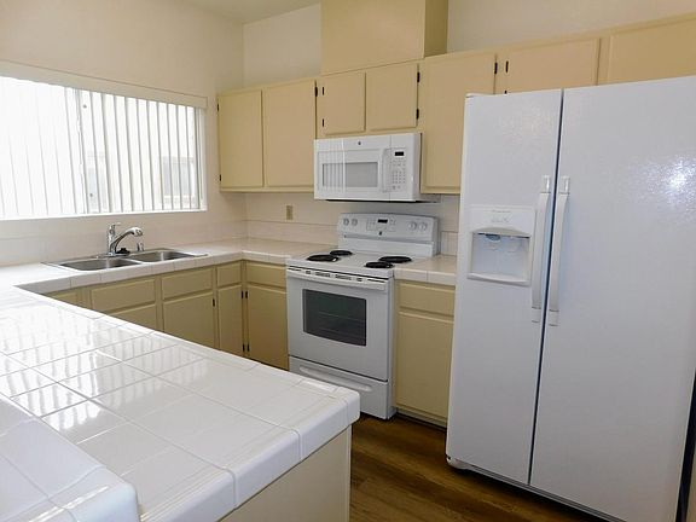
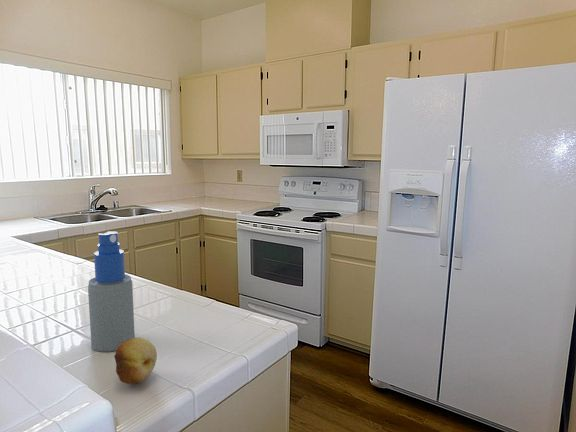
+ spray bottle [87,230,136,352]
+ fruit [113,337,158,385]
